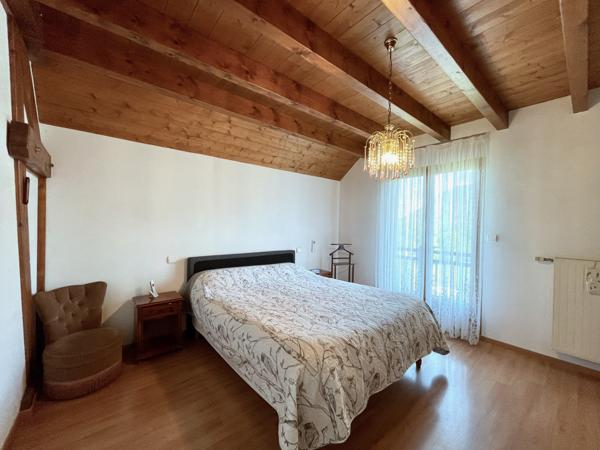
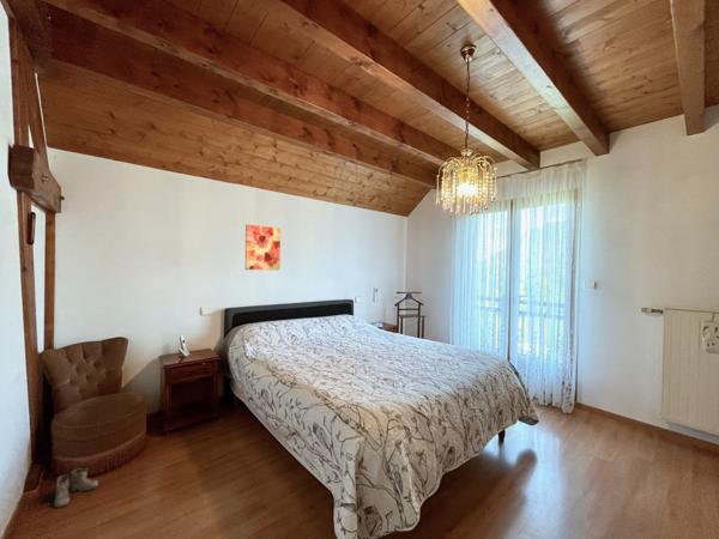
+ boots [50,467,99,509]
+ wall art [244,224,282,271]
